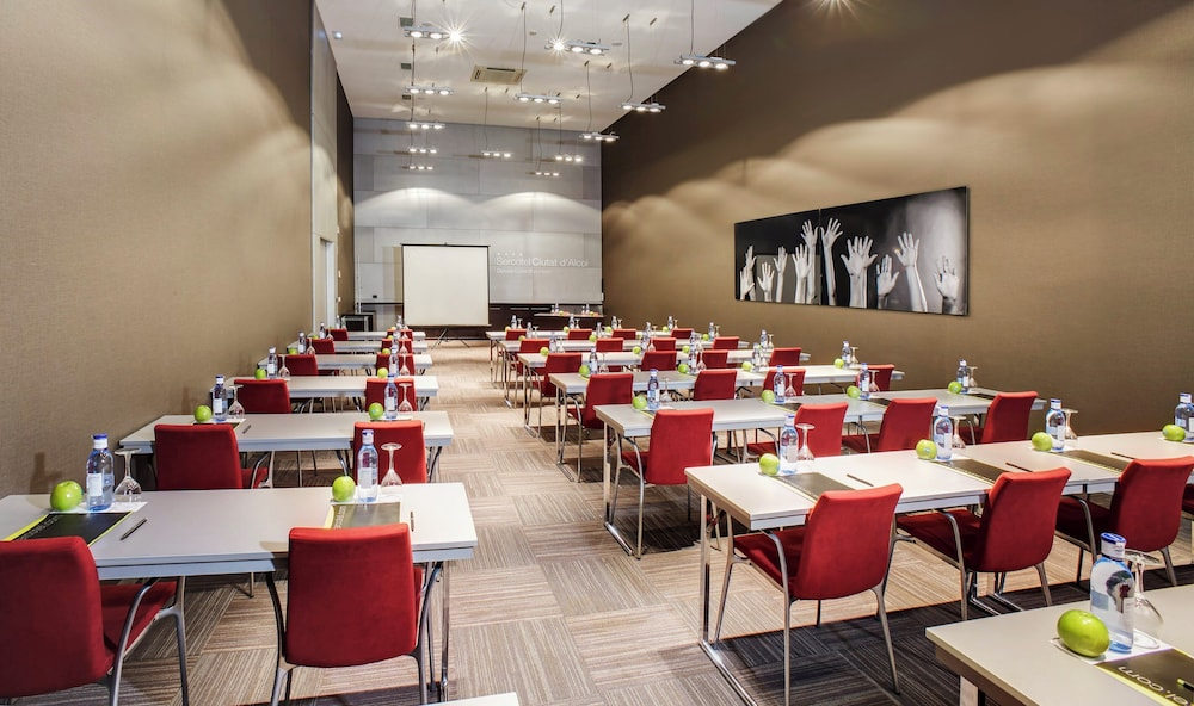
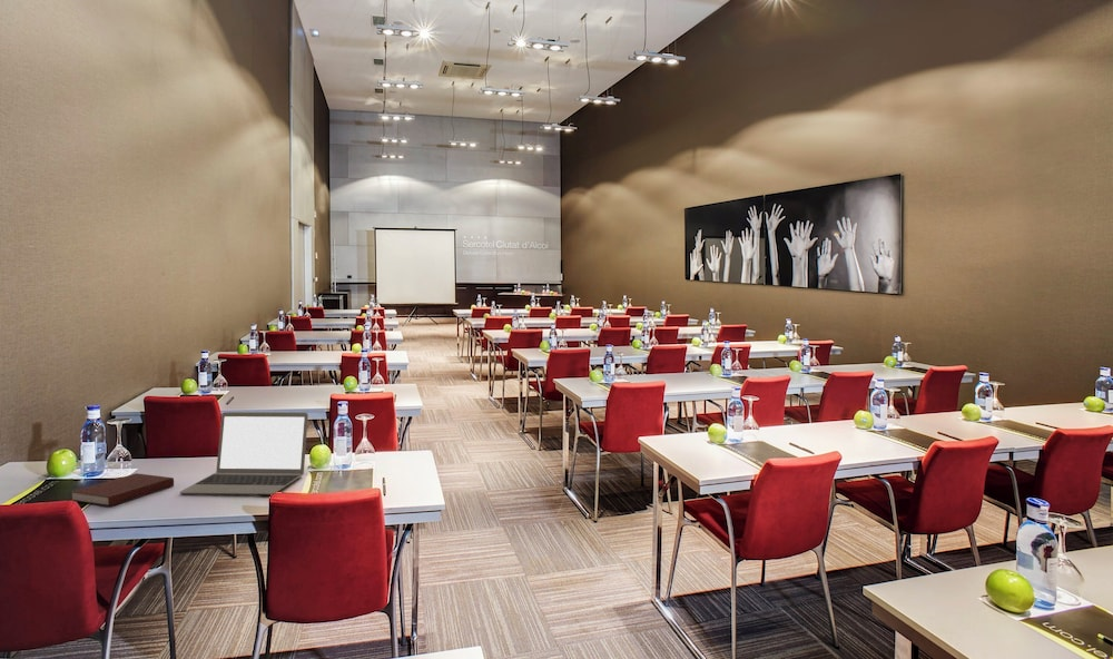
+ laptop [178,411,309,495]
+ notebook [70,472,175,508]
